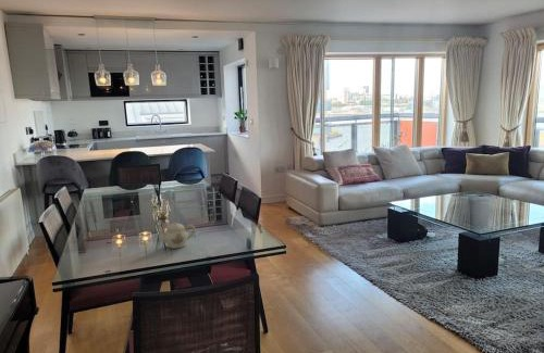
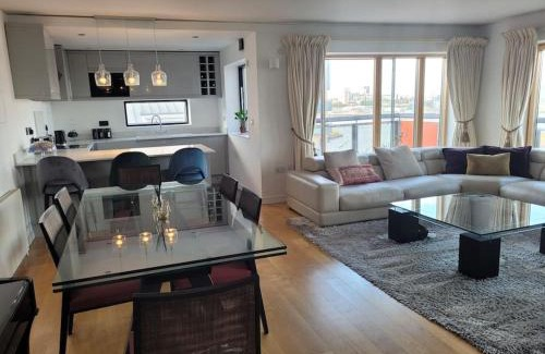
- teapot [157,222,196,250]
